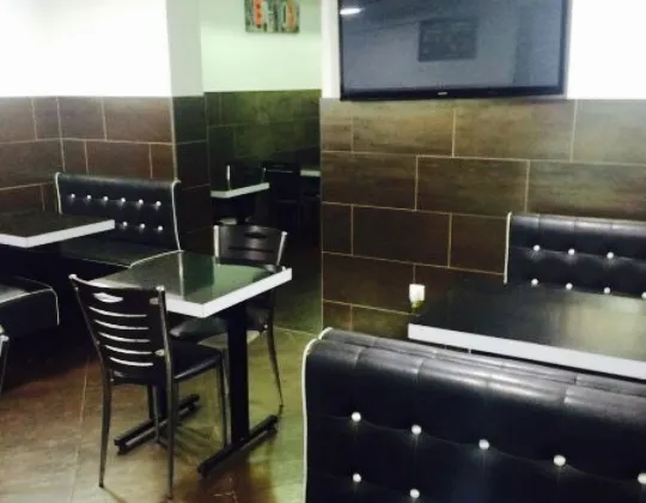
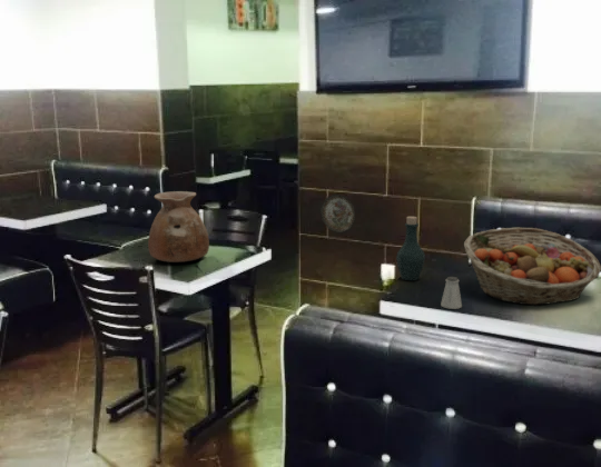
+ bottle [395,216,426,281]
+ vase [147,190,210,264]
+ fruit basket [463,227,601,306]
+ saltshaker [440,276,463,310]
+ decorative plate [319,193,356,234]
